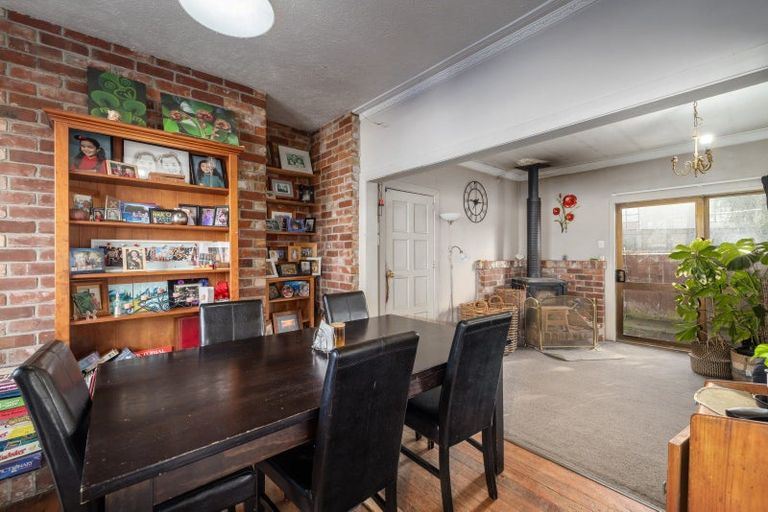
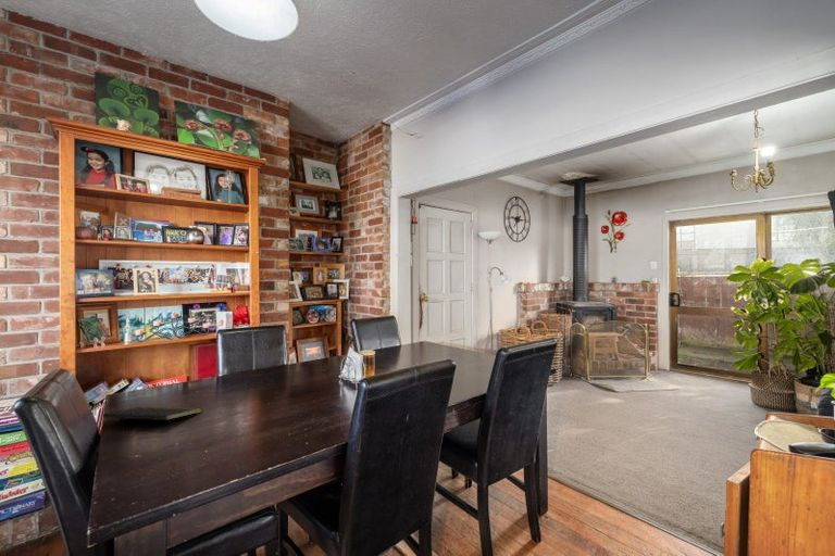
+ notepad [102,405,202,431]
